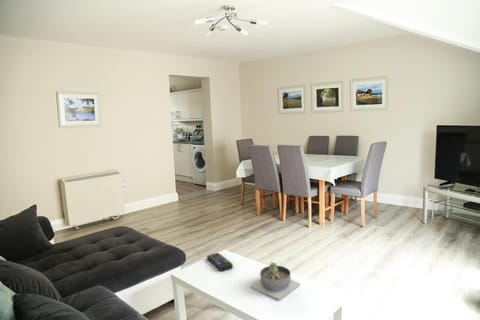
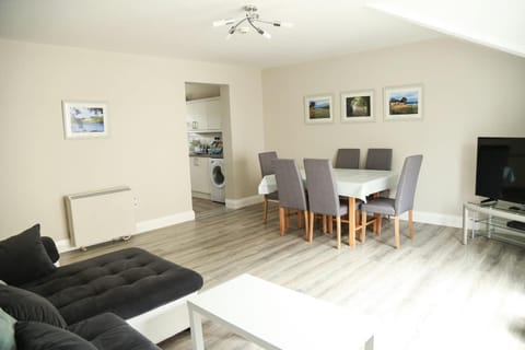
- remote control [206,252,234,272]
- succulent planter [250,261,301,301]
